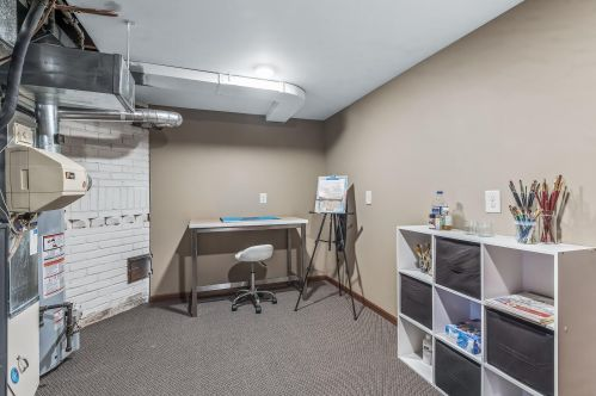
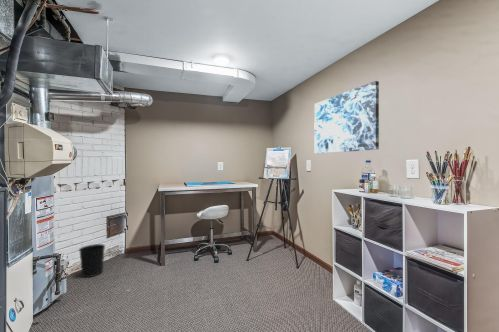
+ wastebasket [78,243,106,278]
+ wall art [313,80,380,155]
